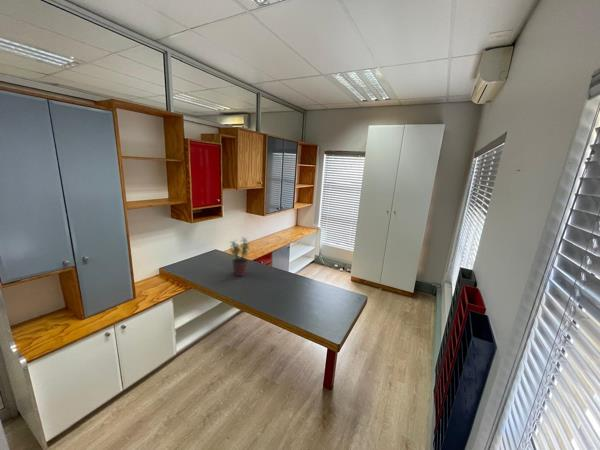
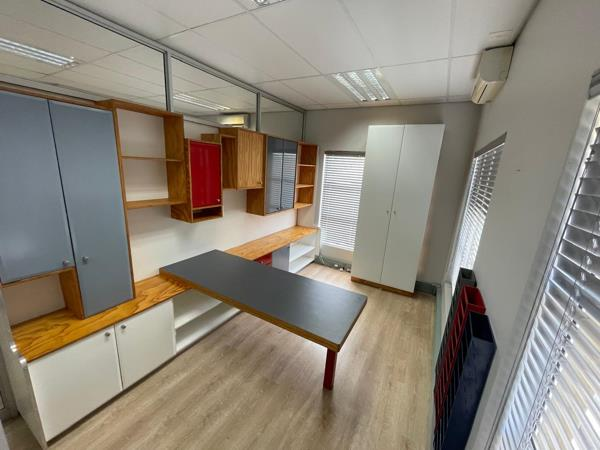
- potted plant [227,237,252,277]
